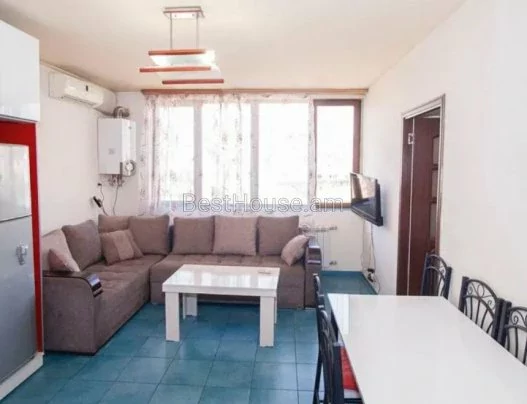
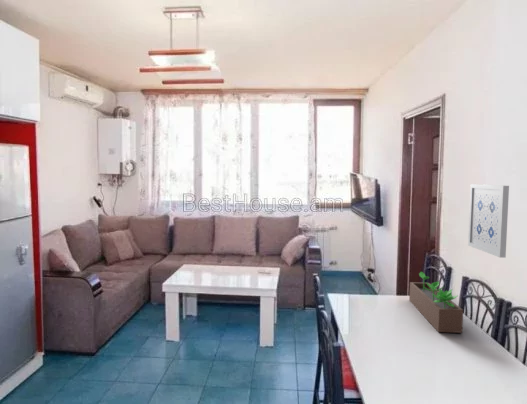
+ succulent planter [408,271,464,334]
+ wall art [467,183,510,259]
